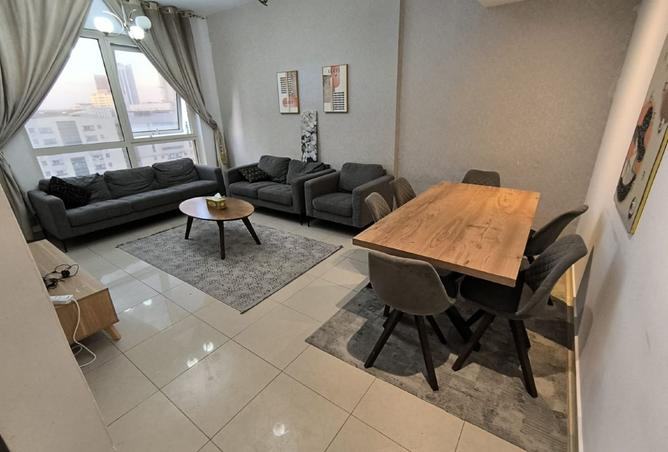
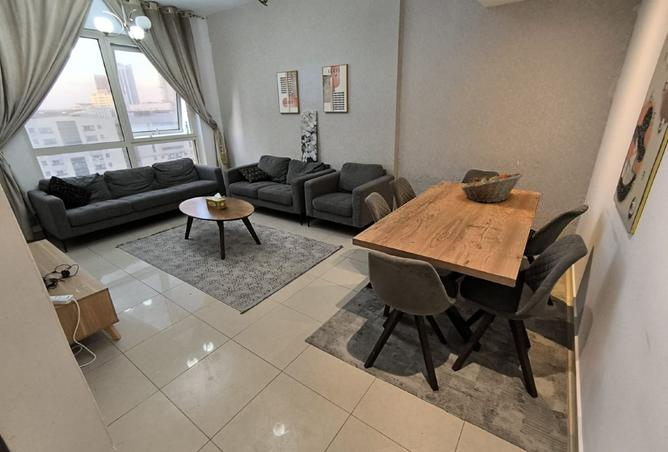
+ fruit basket [460,172,524,203]
